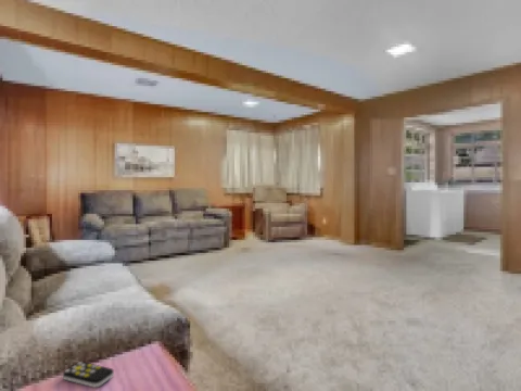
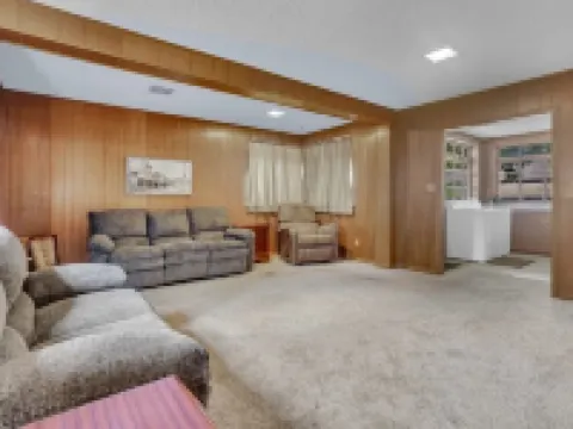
- remote control [62,361,115,389]
